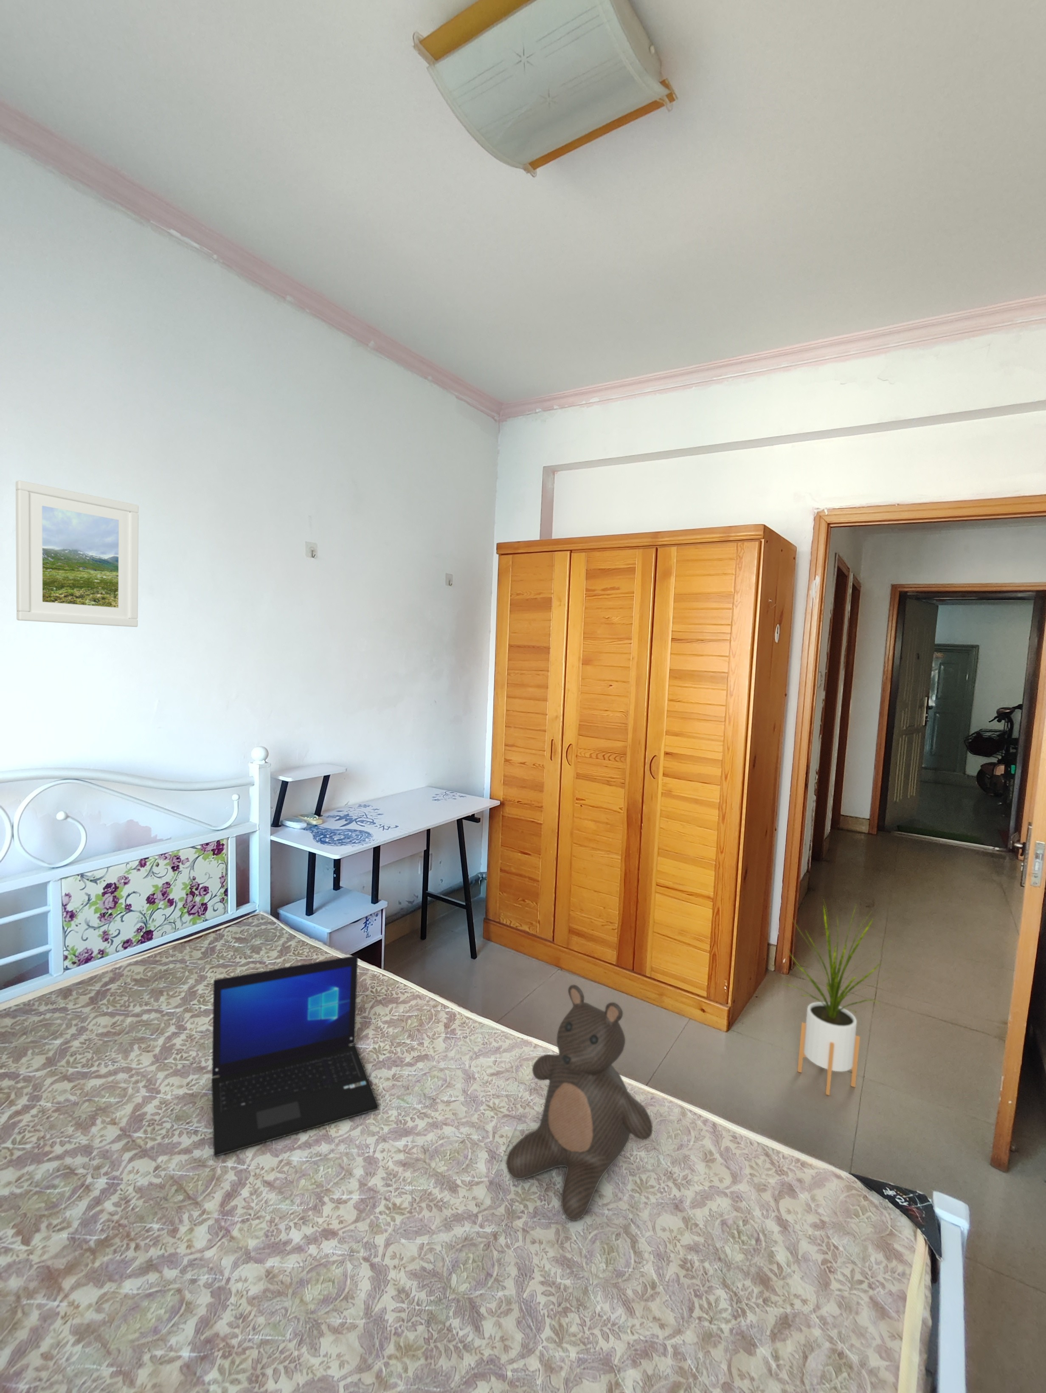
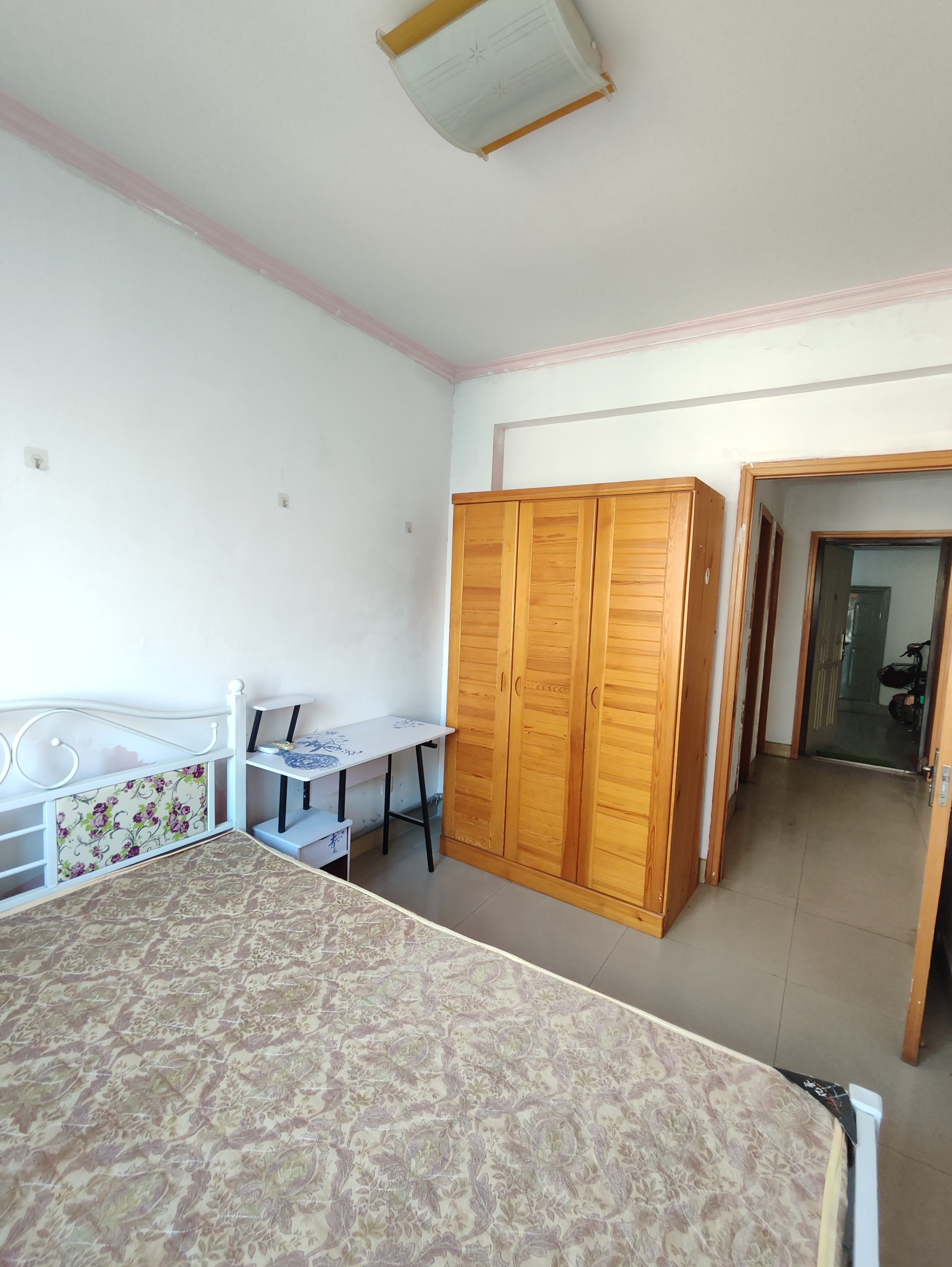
- teddy bear [505,984,653,1221]
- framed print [15,479,140,628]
- house plant [782,898,893,1096]
- laptop [211,954,379,1157]
